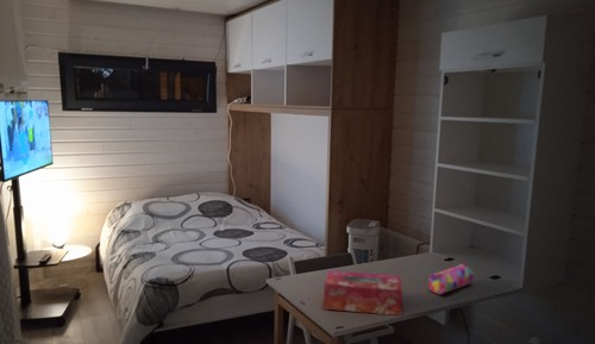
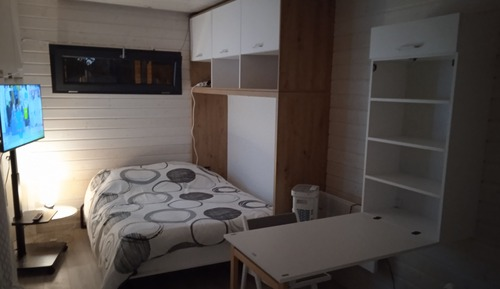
- tissue box [322,269,403,317]
- pencil case [427,263,475,295]
